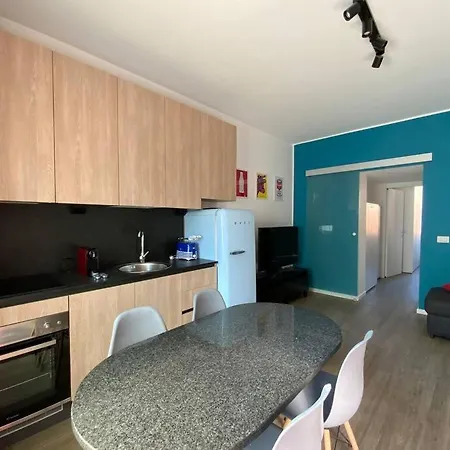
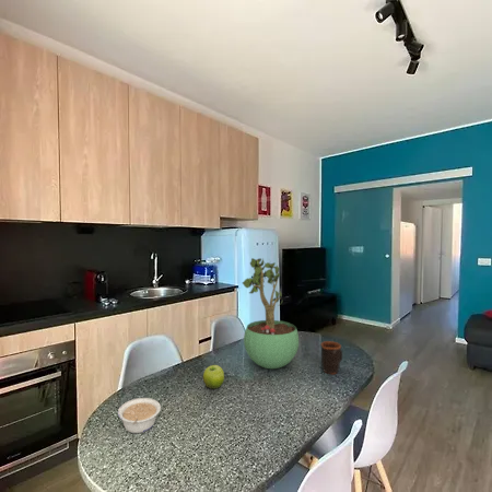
+ potted plant [242,257,300,370]
+ mug [320,340,343,375]
+ fruit [202,364,225,390]
+ legume [117,397,162,434]
